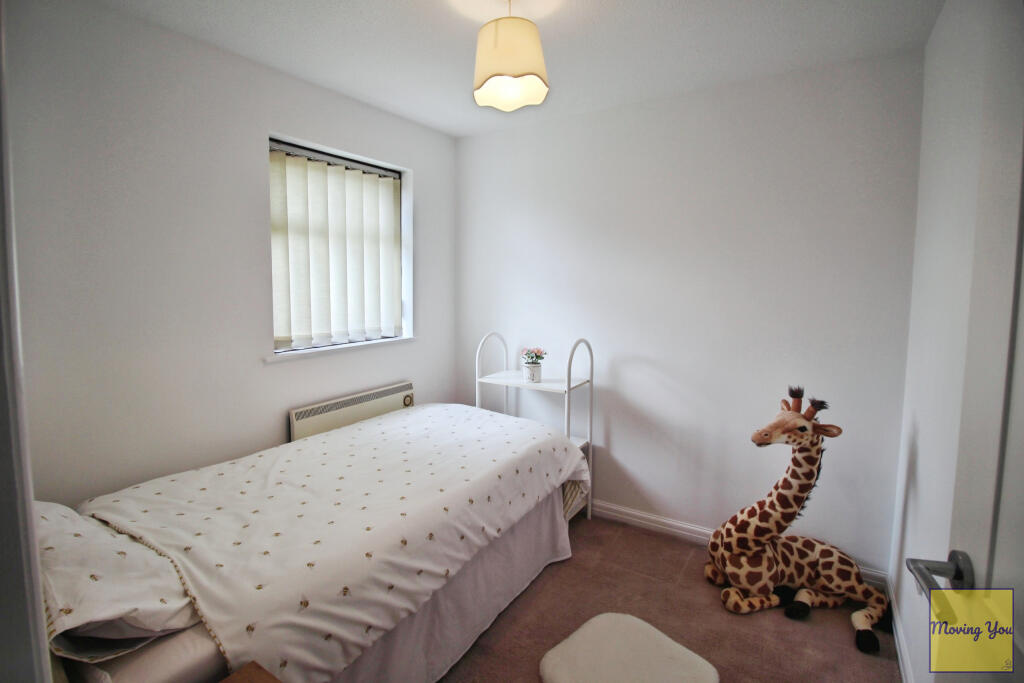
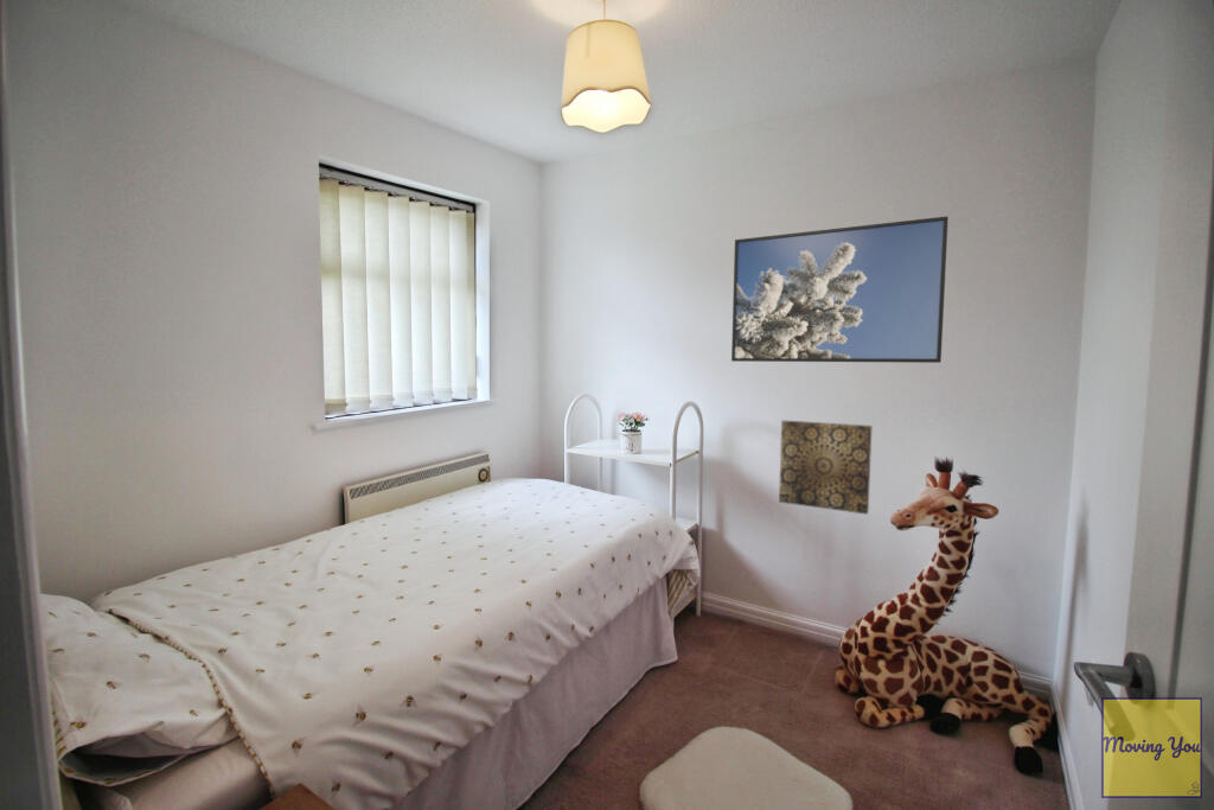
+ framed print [730,215,950,364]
+ wall art [778,420,874,516]
